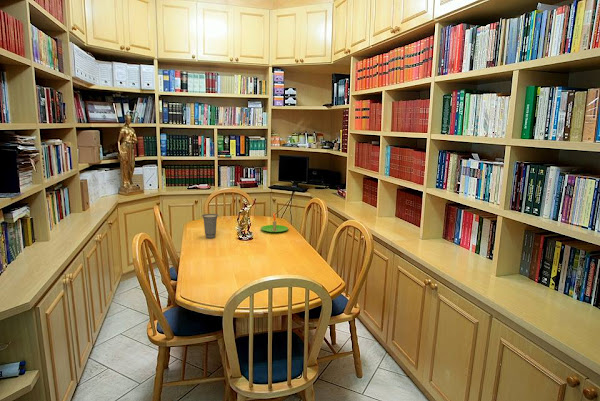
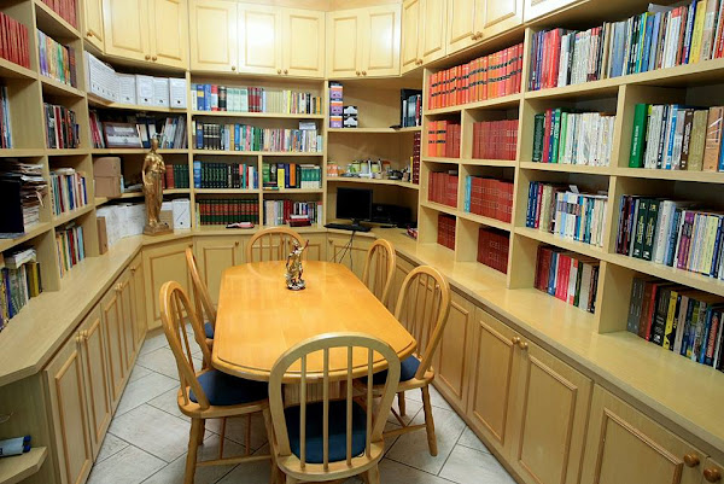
- candle [260,212,289,233]
- cup [201,213,219,239]
